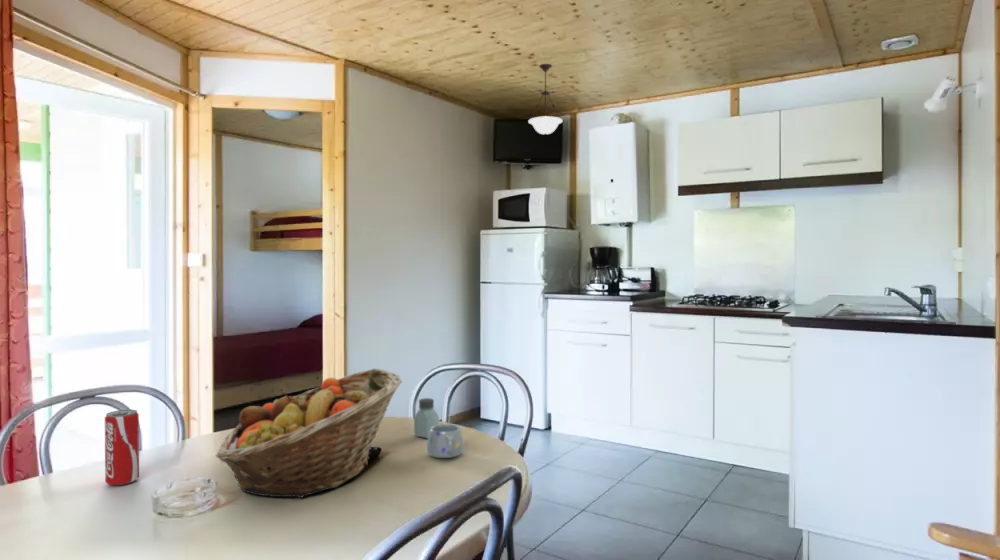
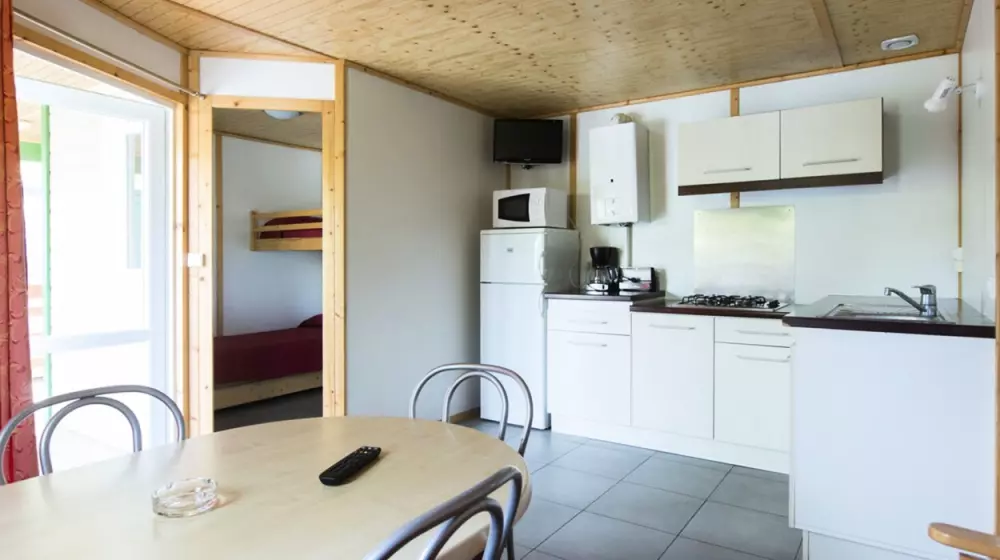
- fruit basket [215,368,403,499]
- pendant light [527,63,564,136]
- mug [426,423,465,459]
- saltshaker [413,397,440,439]
- beverage can [104,409,140,486]
